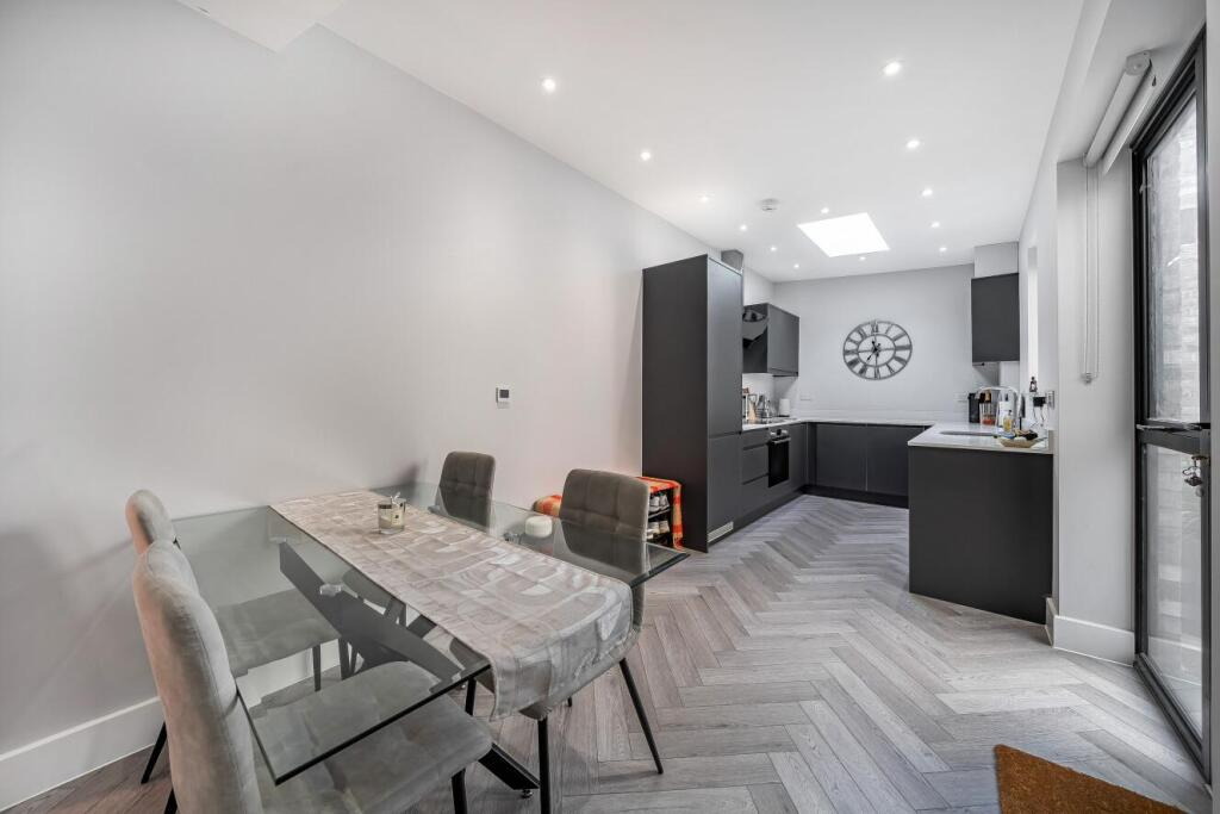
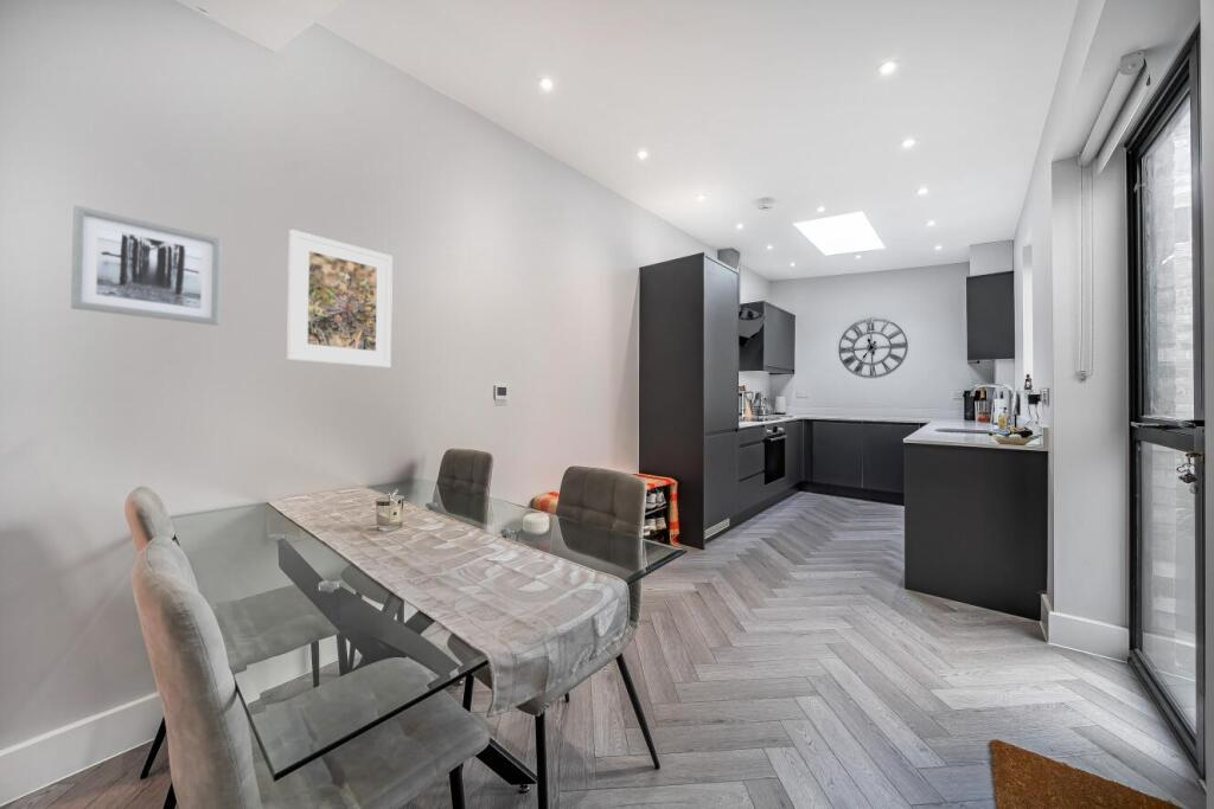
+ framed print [286,229,394,368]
+ wall art [70,204,223,327]
